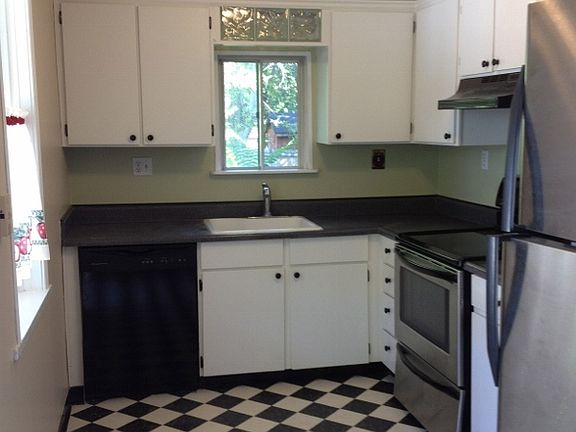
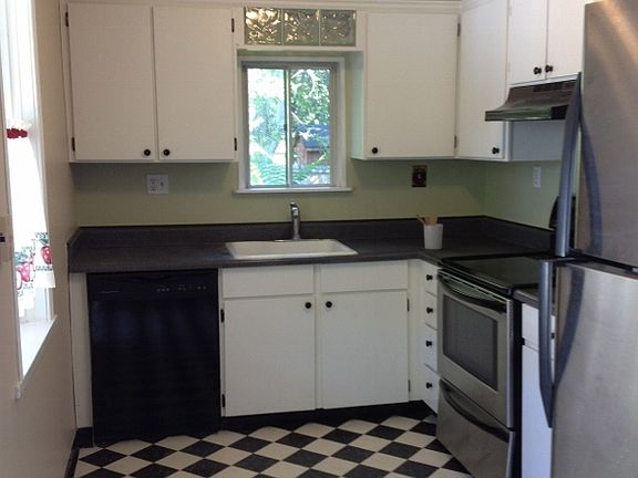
+ utensil holder [414,212,444,250]
